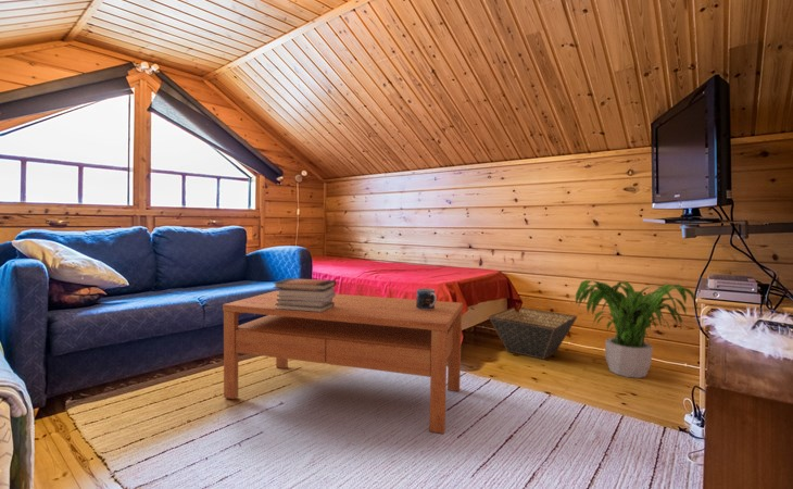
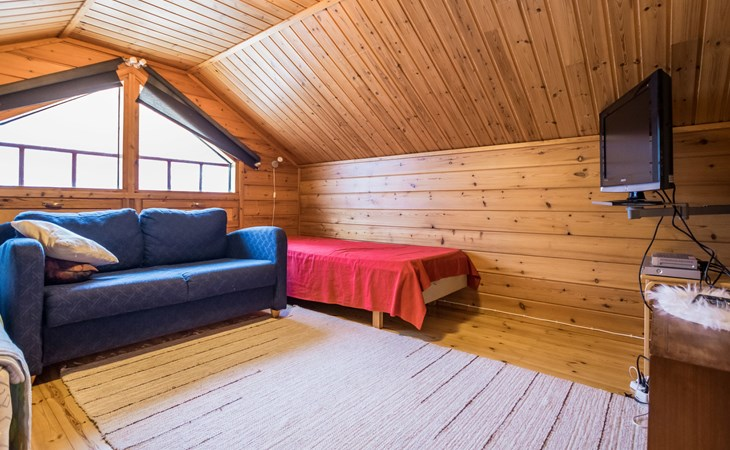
- basket [488,306,579,361]
- potted plant [575,279,698,379]
- coffee table [222,290,464,435]
- mug [415,287,438,310]
- book stack [272,277,337,313]
